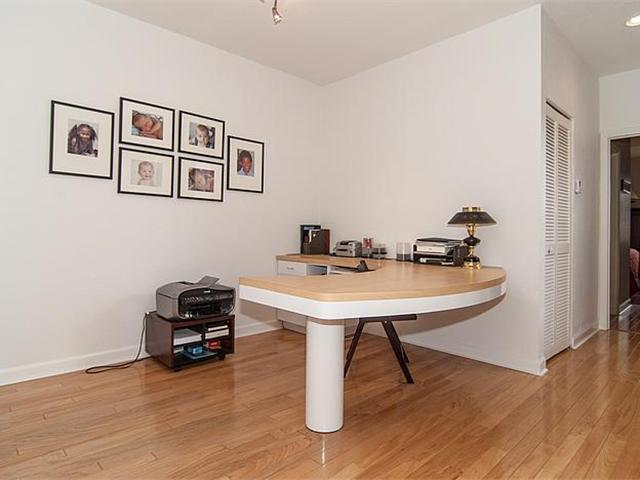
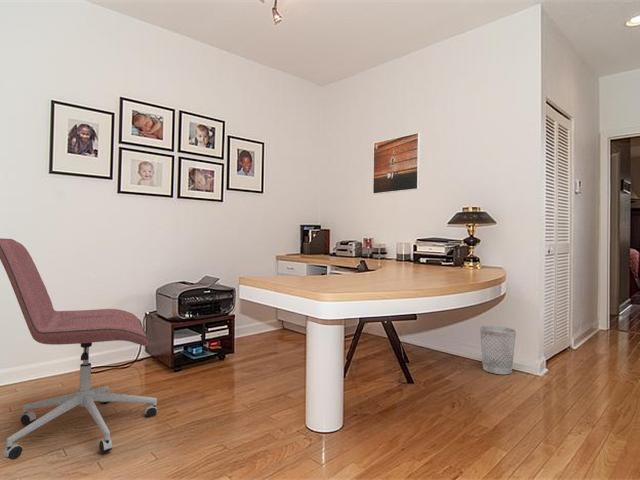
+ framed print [372,132,421,195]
+ wastebasket [479,325,517,375]
+ office chair [0,238,158,461]
